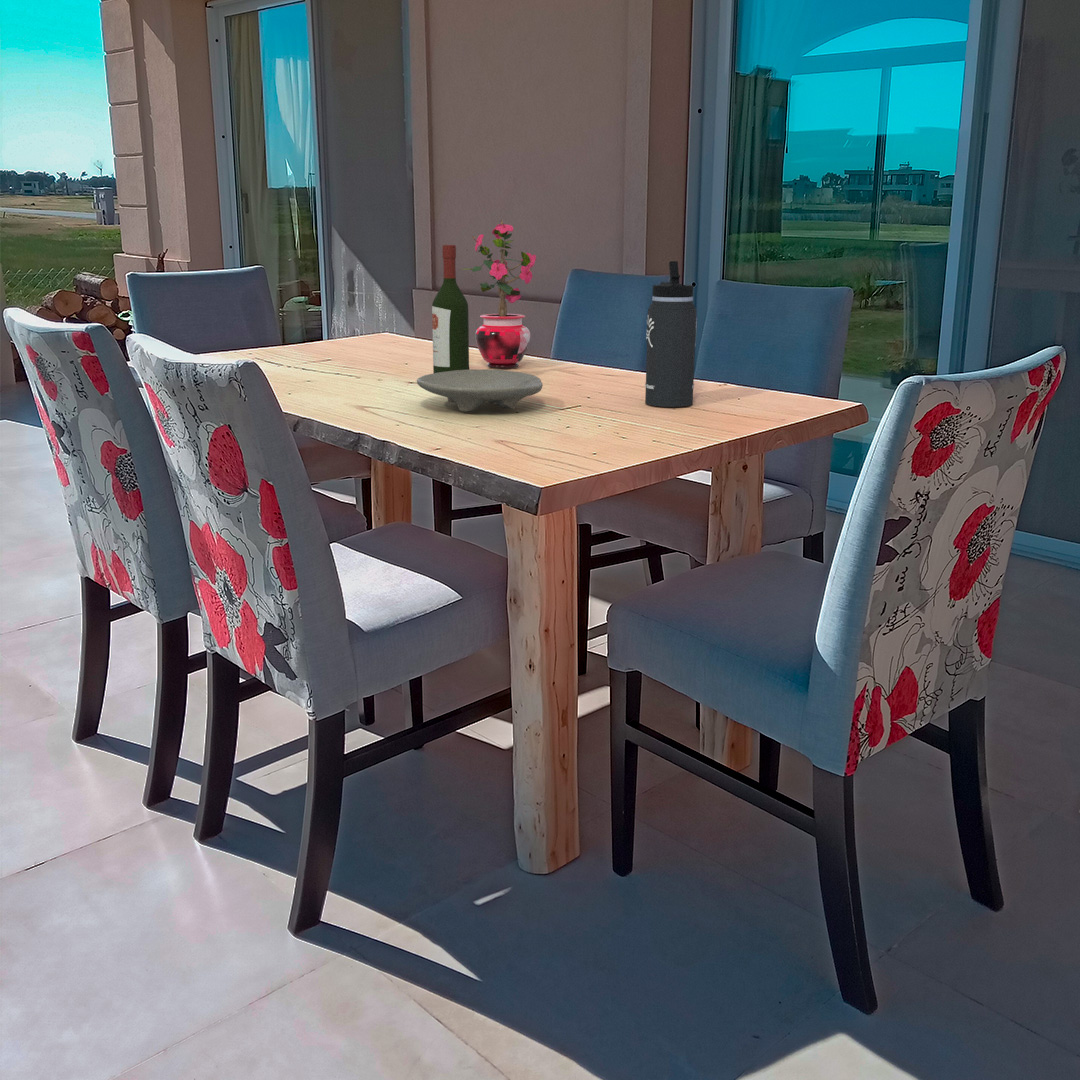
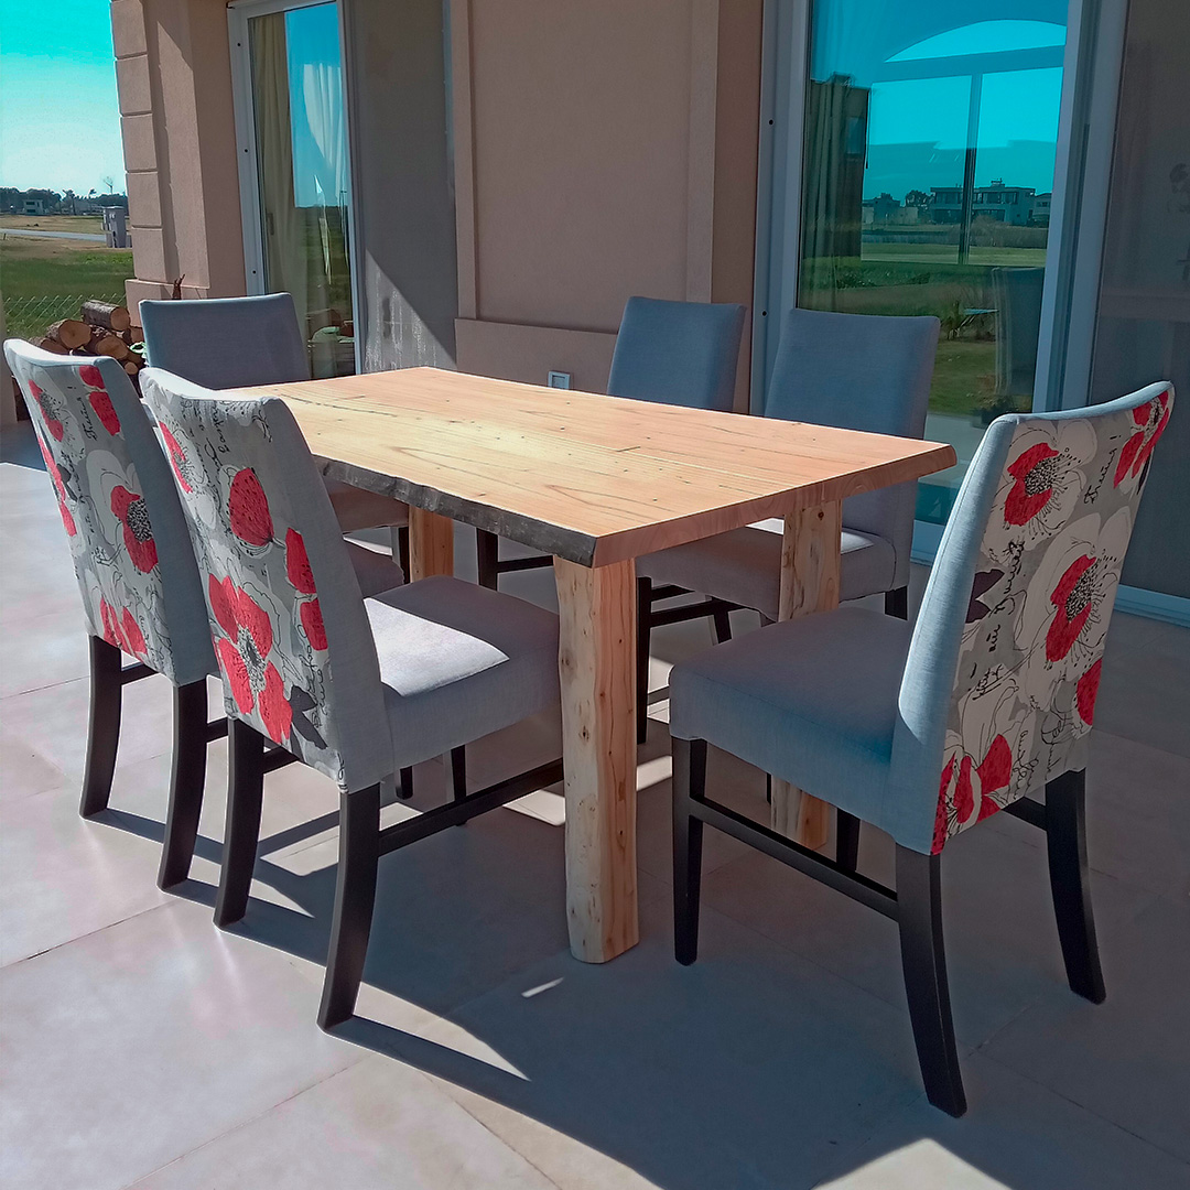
- thermos bottle [644,260,698,408]
- potted plant [460,220,537,369]
- bowl [416,368,544,412]
- wine bottle [431,244,470,374]
